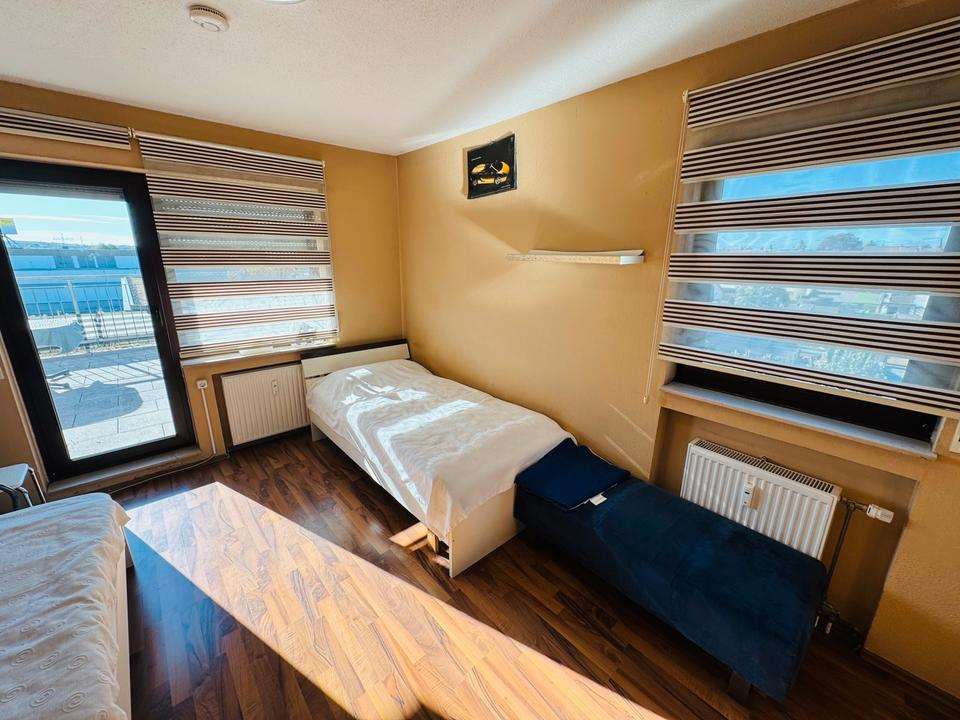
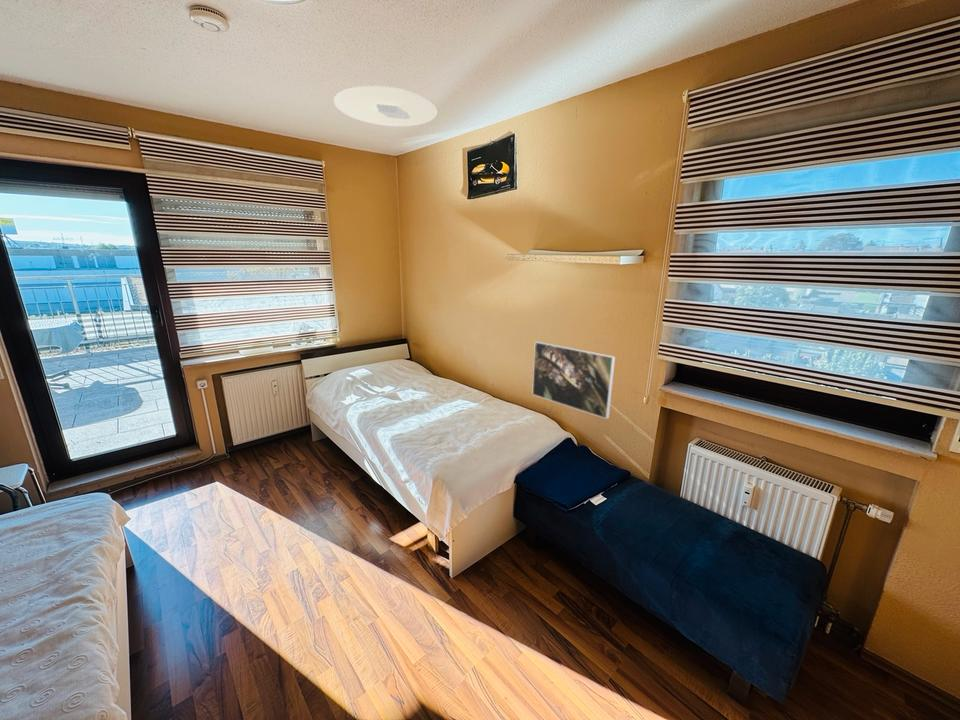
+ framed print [531,340,616,420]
+ ceiling light [333,85,438,128]
